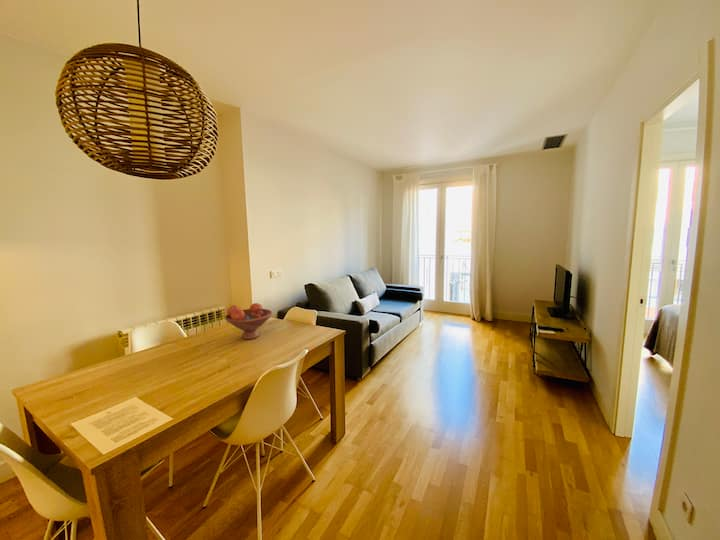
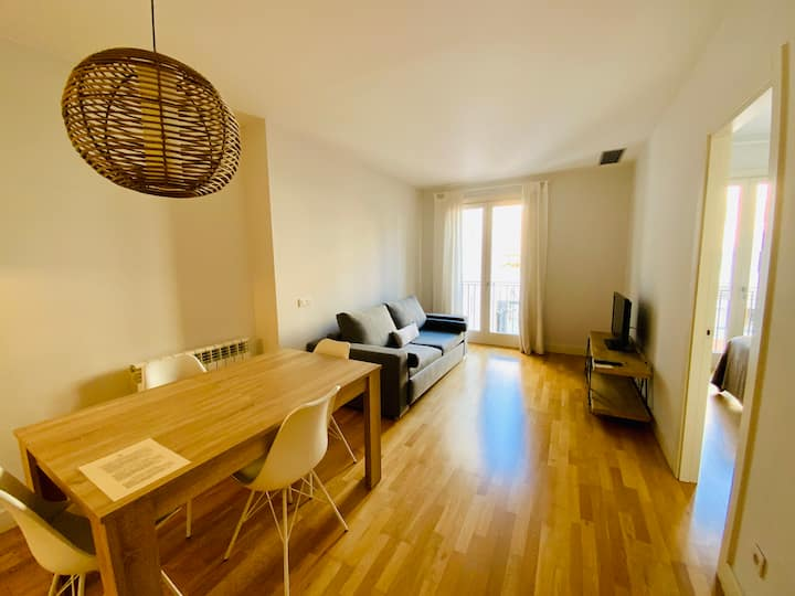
- fruit bowl [224,302,274,340]
